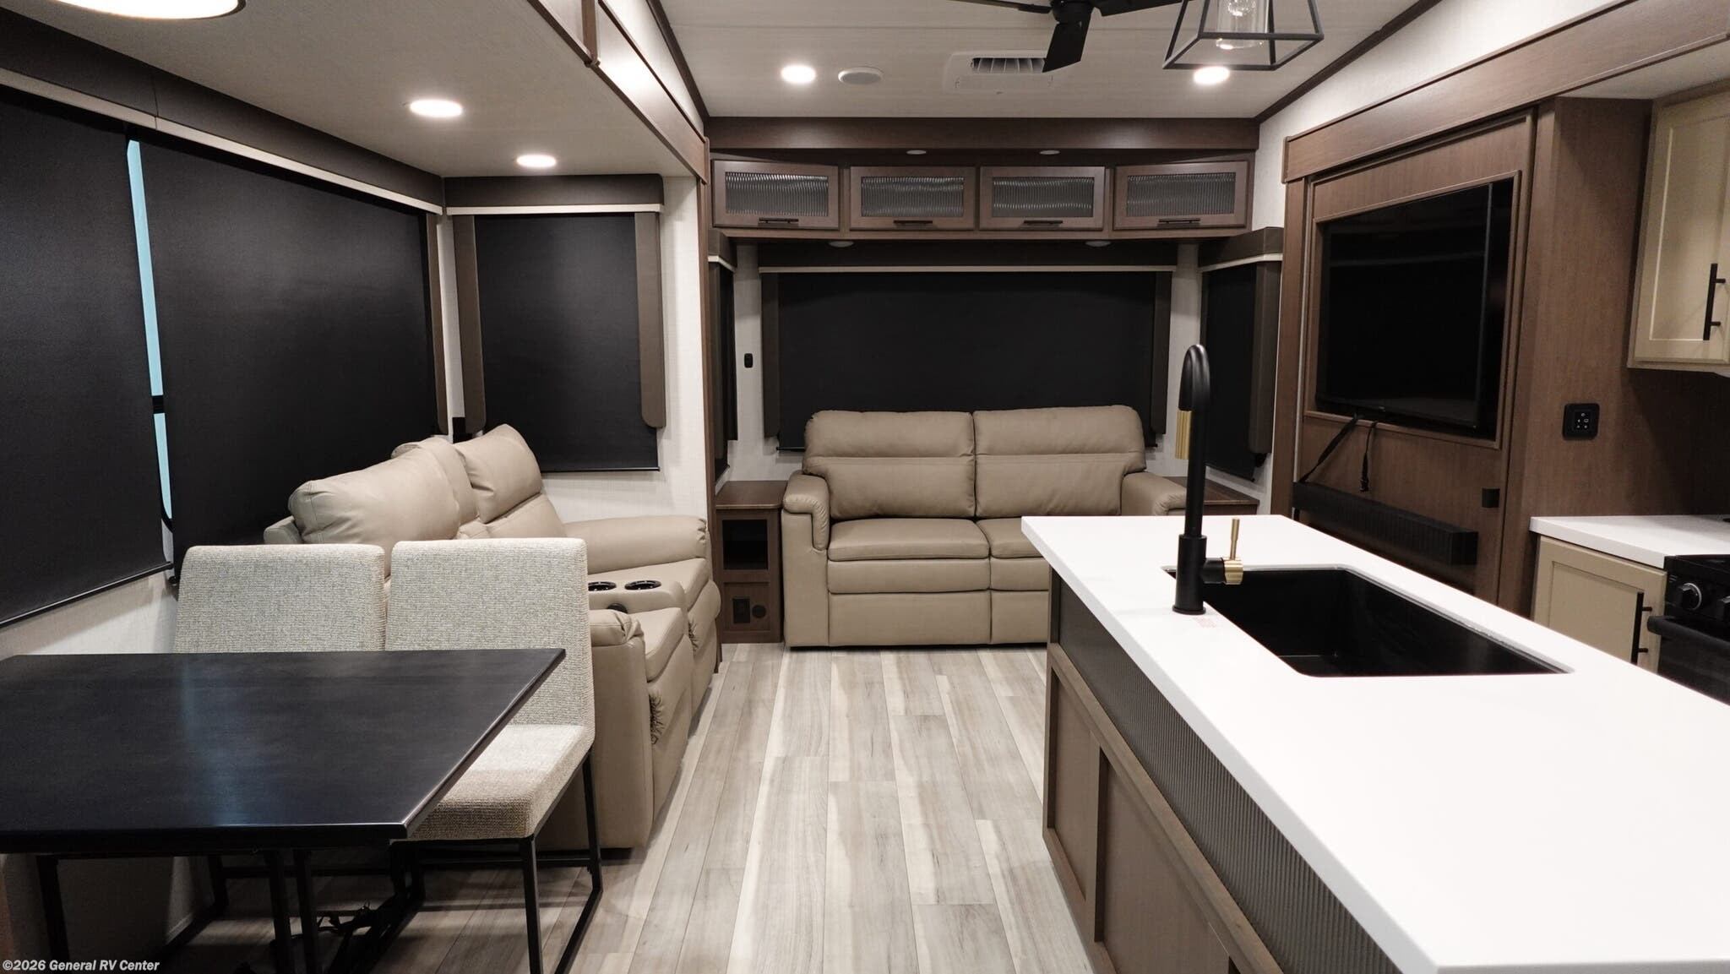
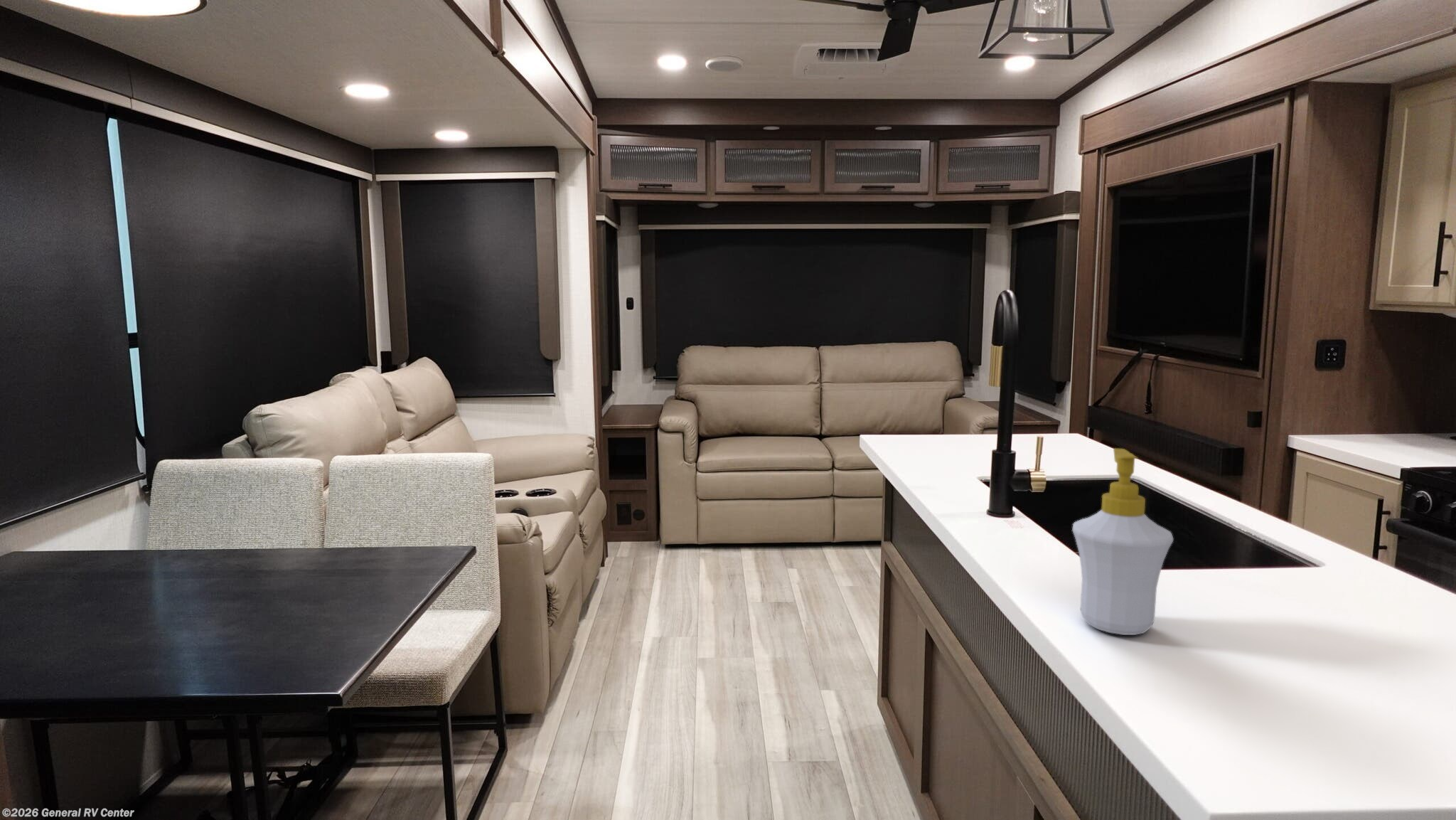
+ soap bottle [1071,447,1174,636]
